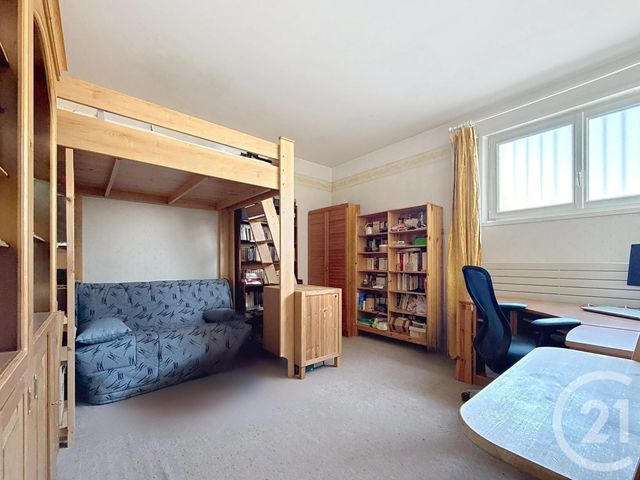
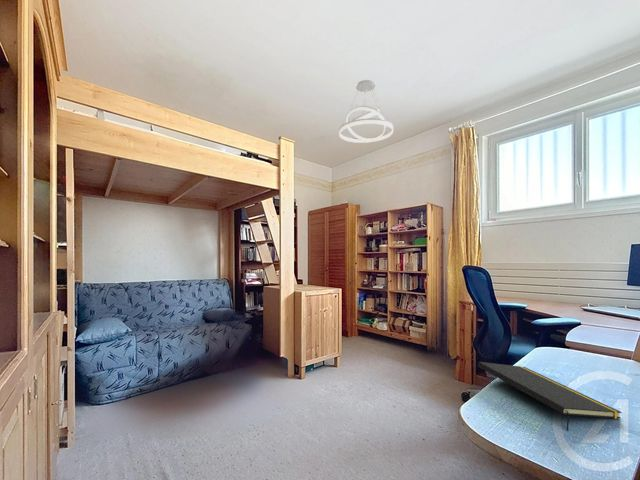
+ pendant light [338,79,394,144]
+ notepad [477,361,622,432]
